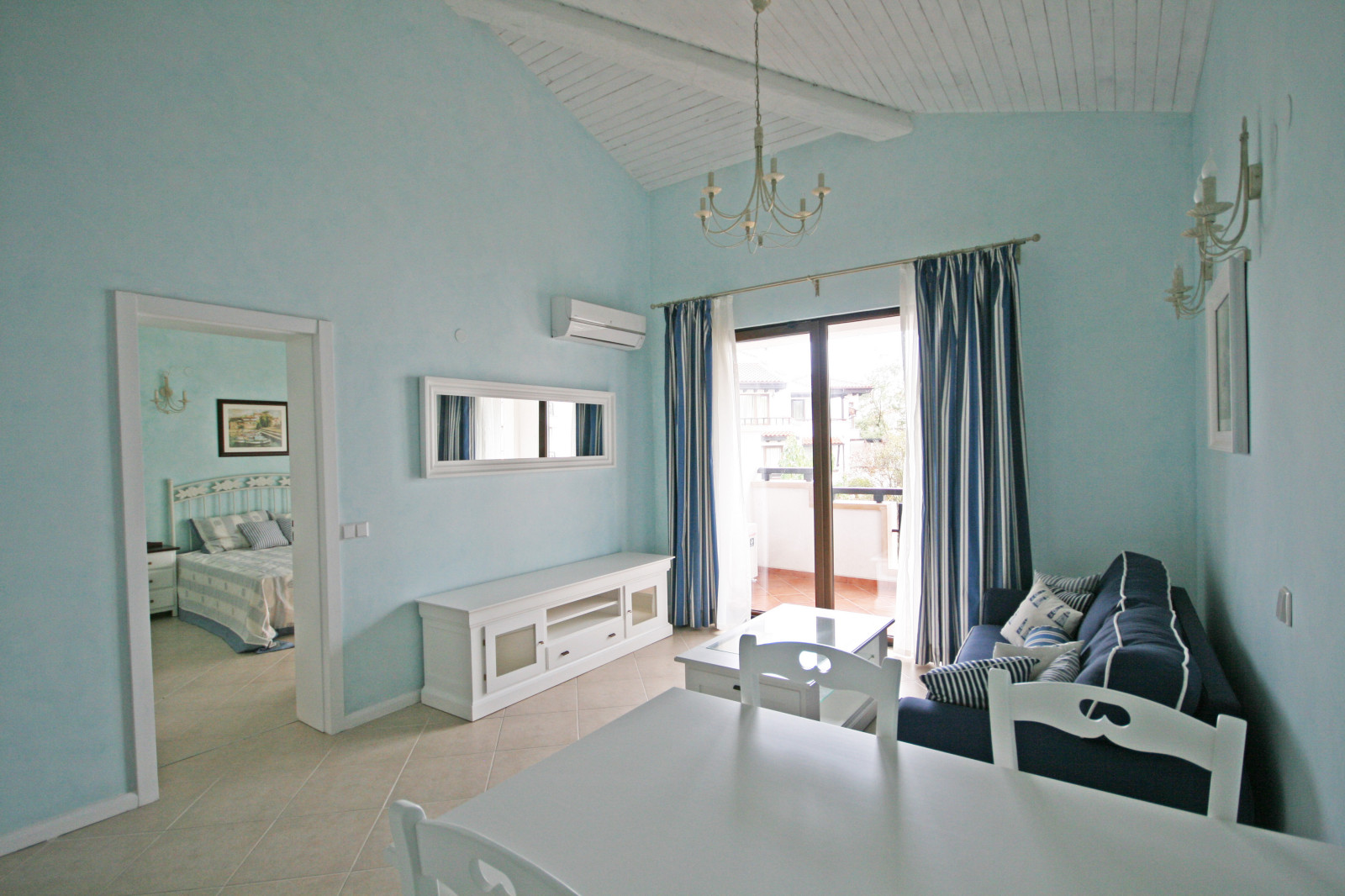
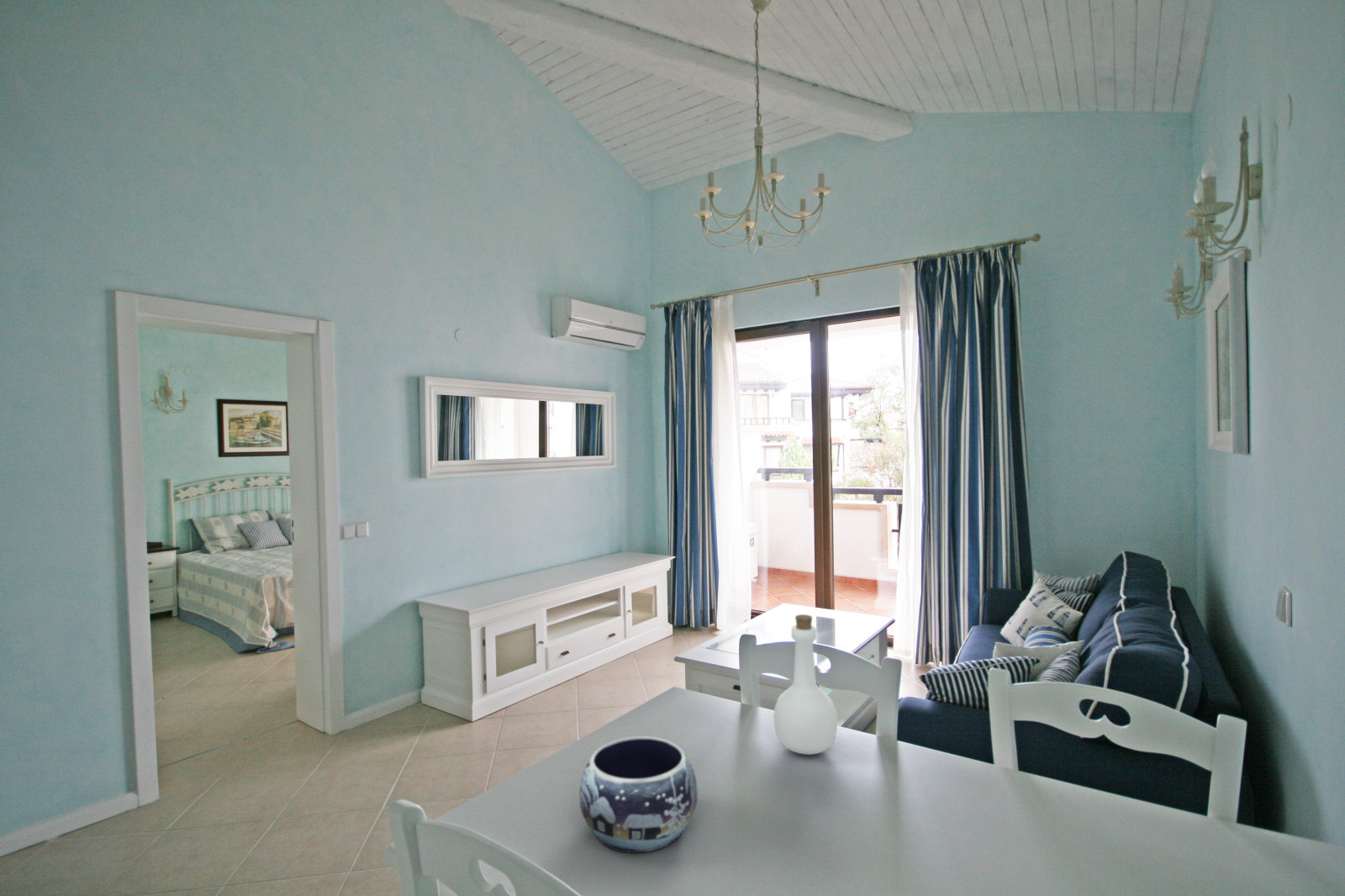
+ decorative bowl [578,735,699,854]
+ bottle [773,614,838,756]
